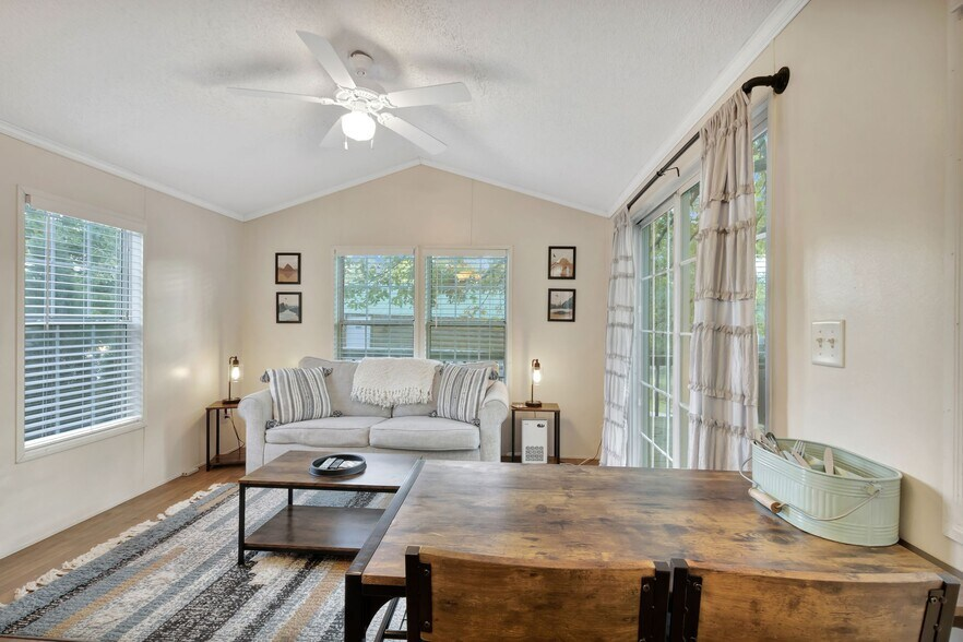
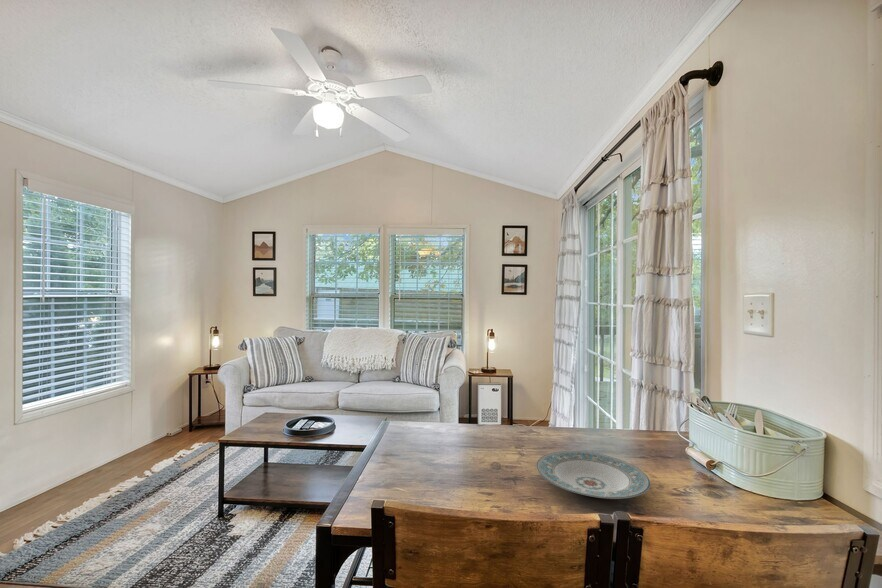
+ plate [535,450,651,500]
